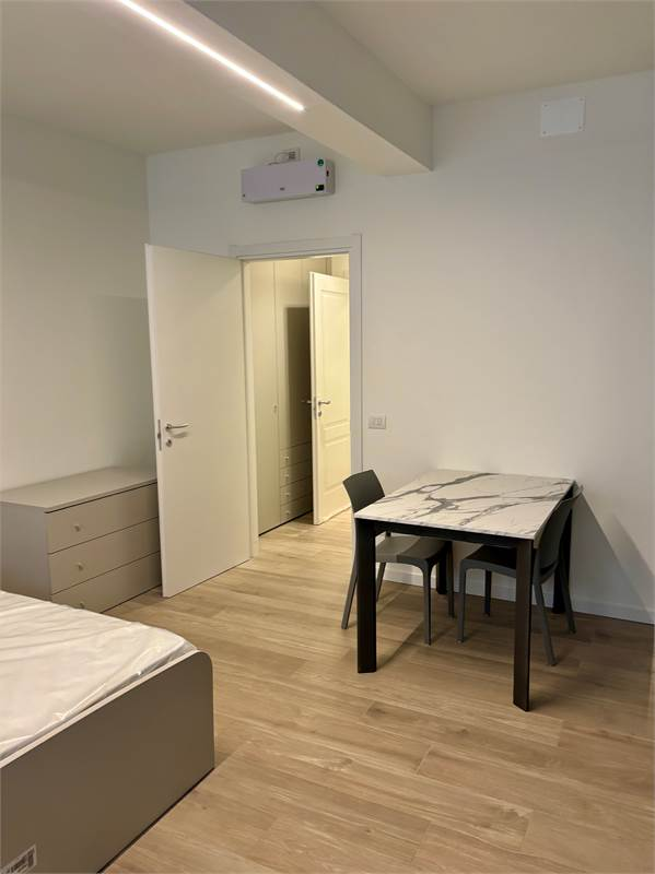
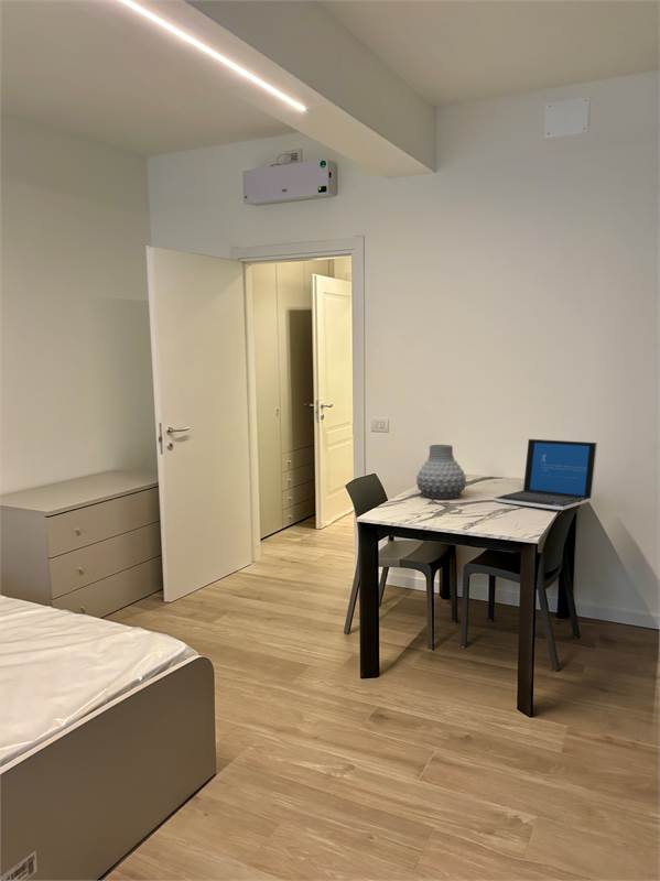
+ laptop [494,438,598,511]
+ vase [415,444,467,500]
